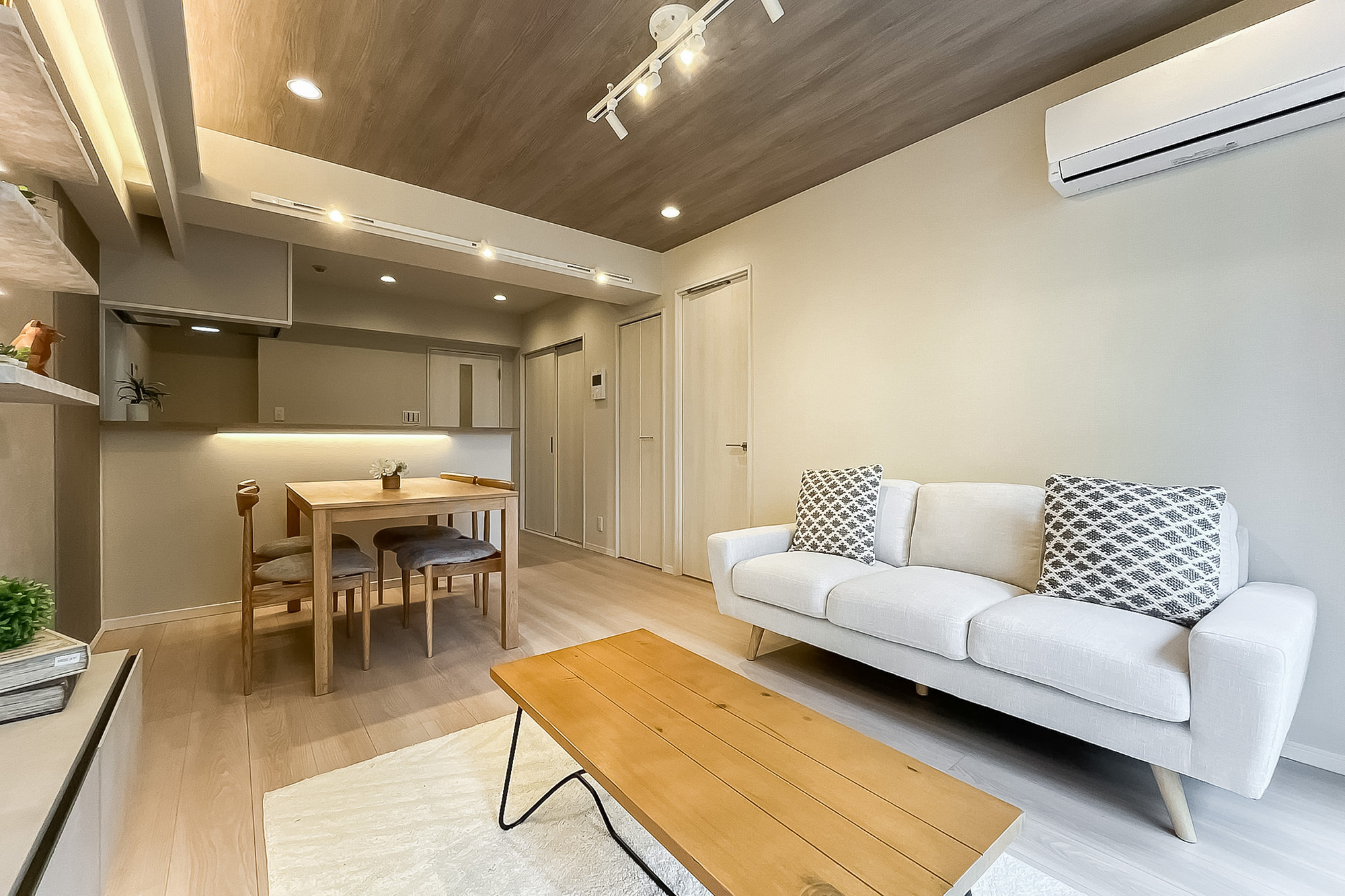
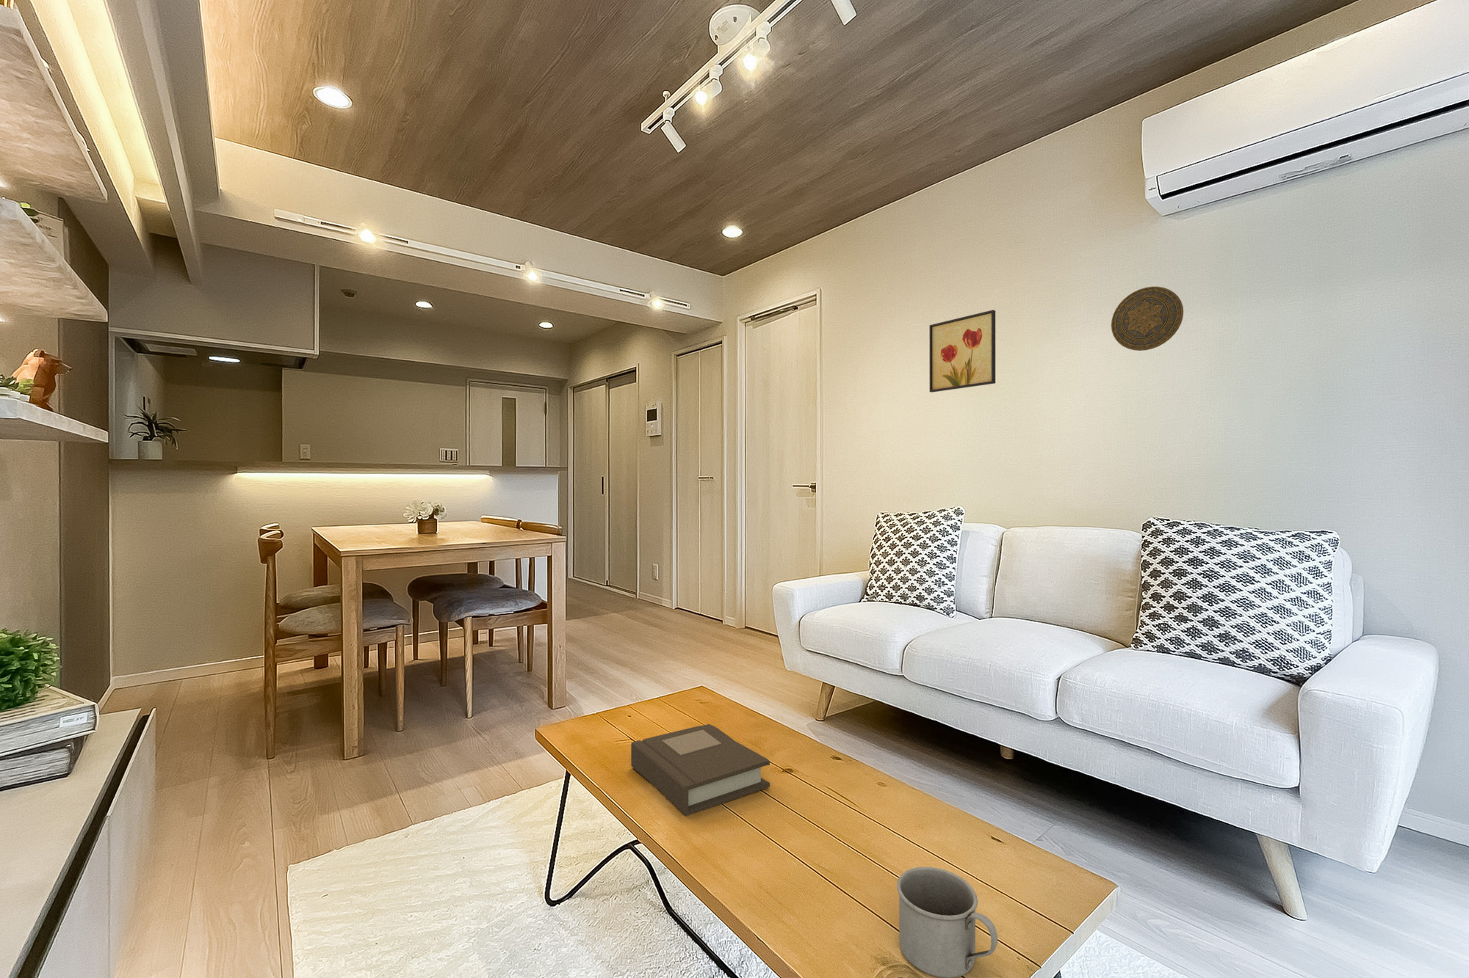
+ wall art [928,309,996,393]
+ mug [896,866,998,978]
+ book [630,724,770,816]
+ decorative plate [1111,286,1184,351]
